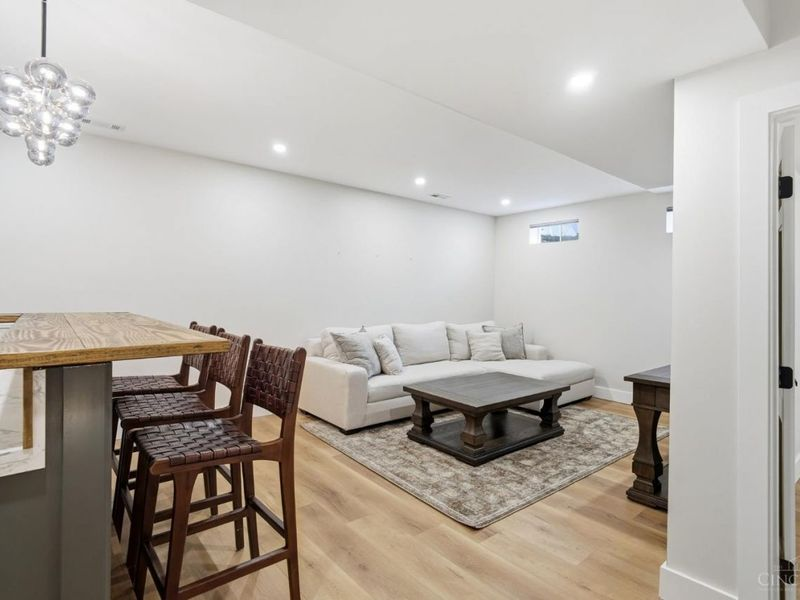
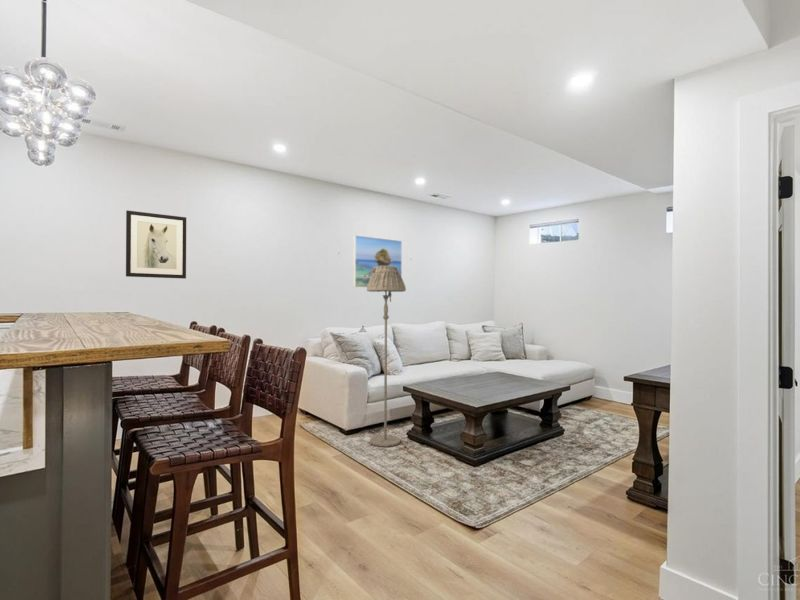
+ wall art [125,209,187,280]
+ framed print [353,234,403,289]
+ floor lamp [366,266,407,448]
